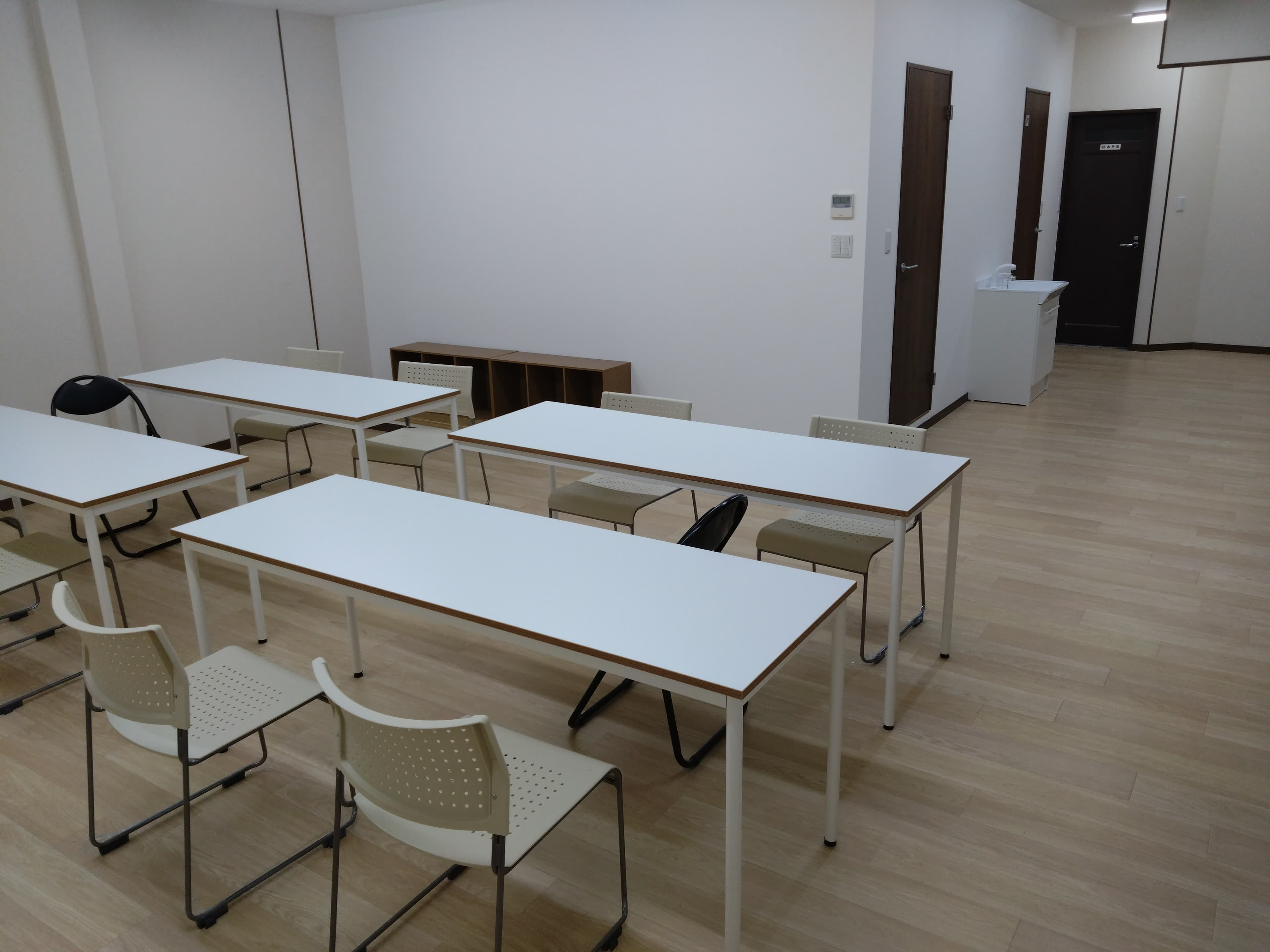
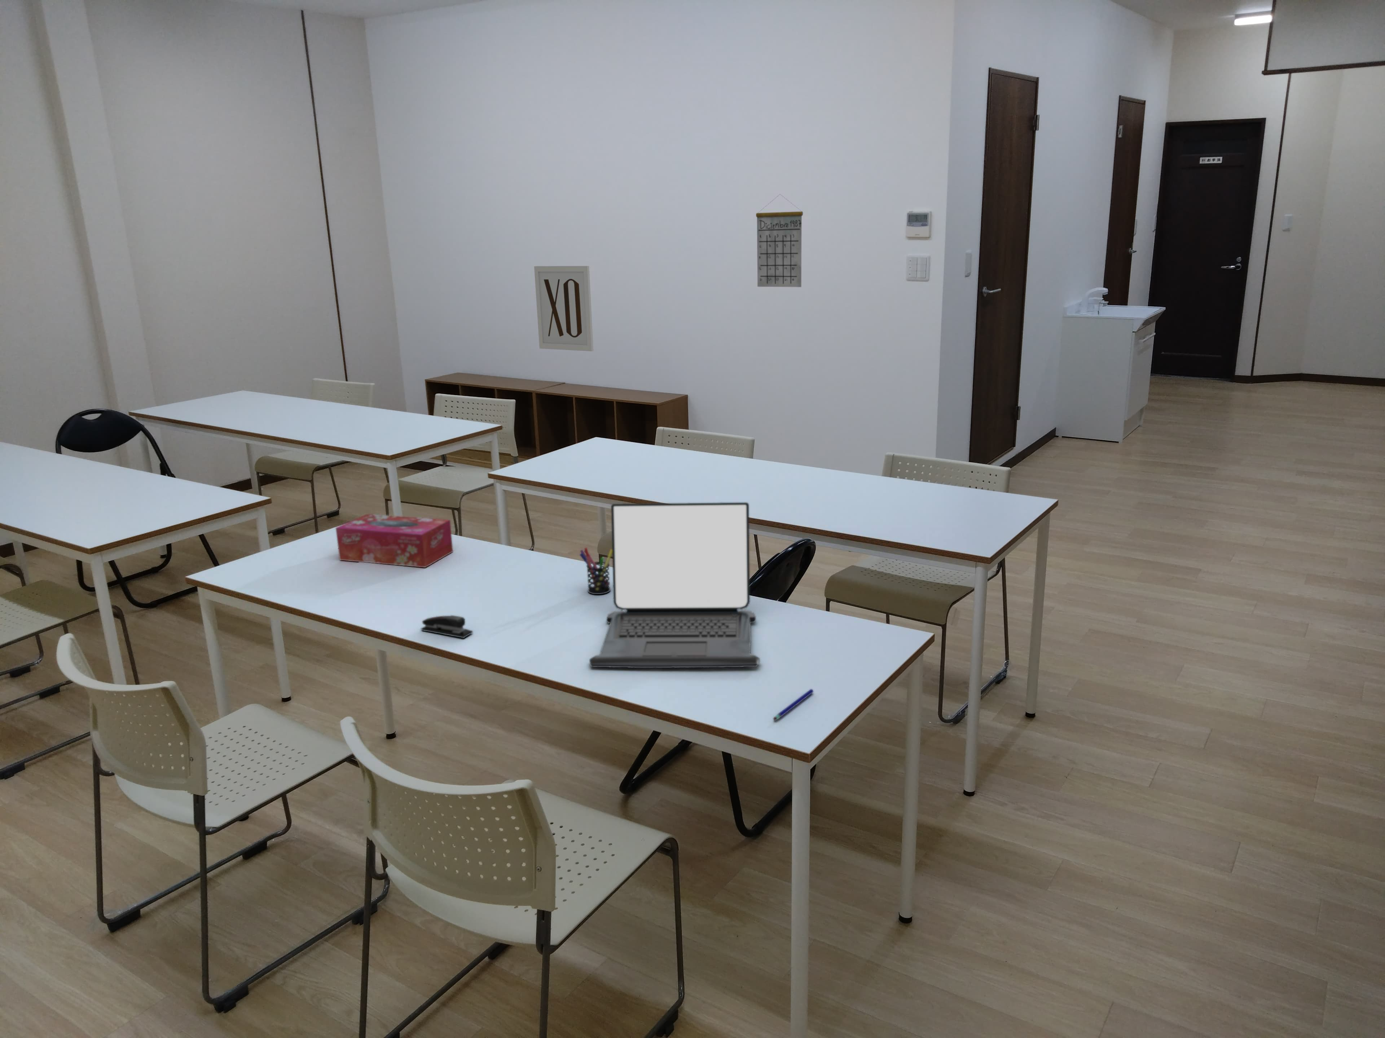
+ tissue box [335,514,454,568]
+ pen holder [579,547,612,594]
+ pen [773,688,814,721]
+ wall art [533,266,593,352]
+ stapler [421,615,473,638]
+ calendar [756,194,804,288]
+ laptop [589,502,761,668]
